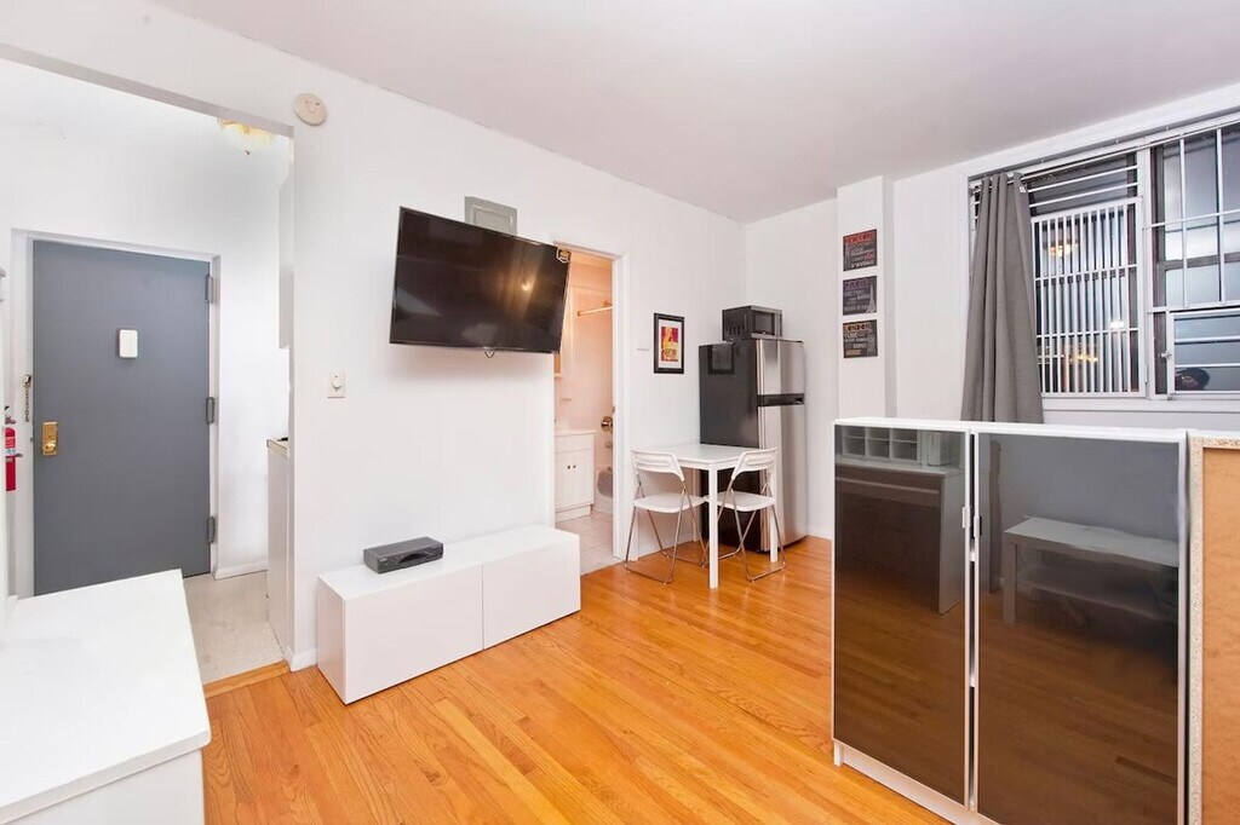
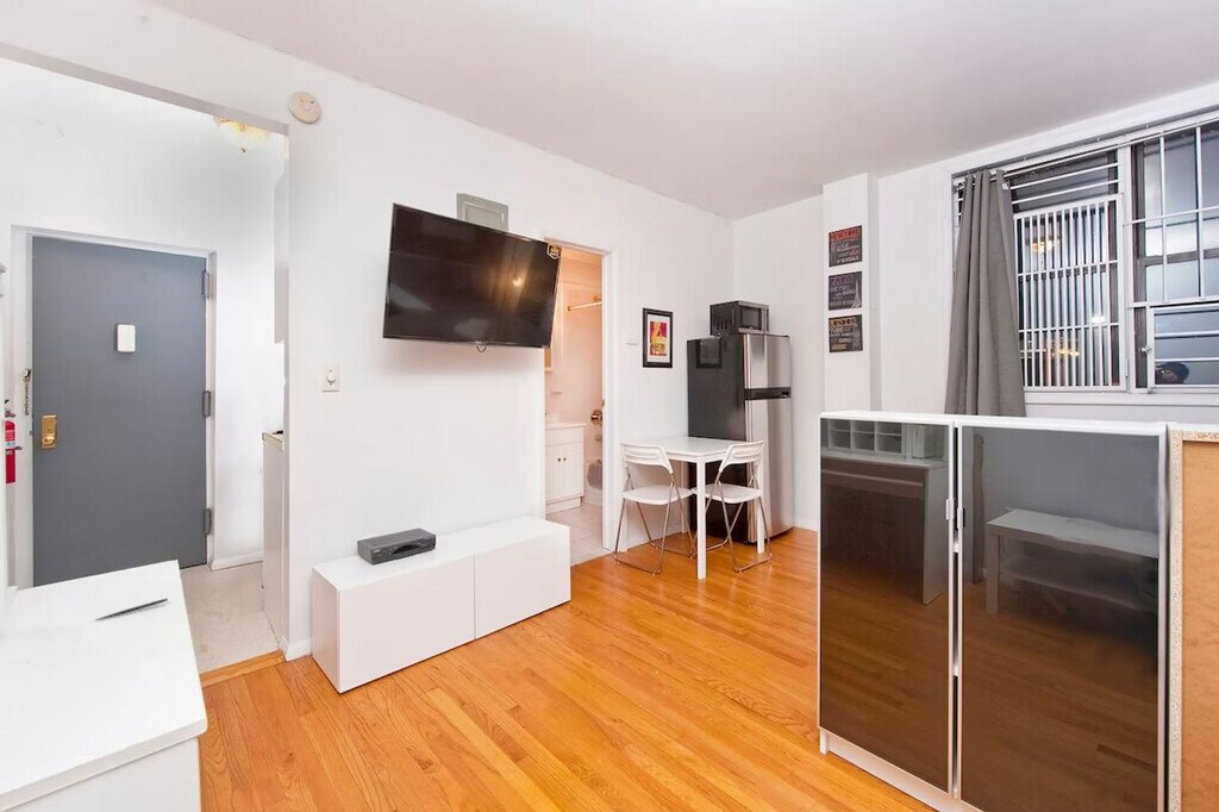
+ pen [94,598,169,622]
